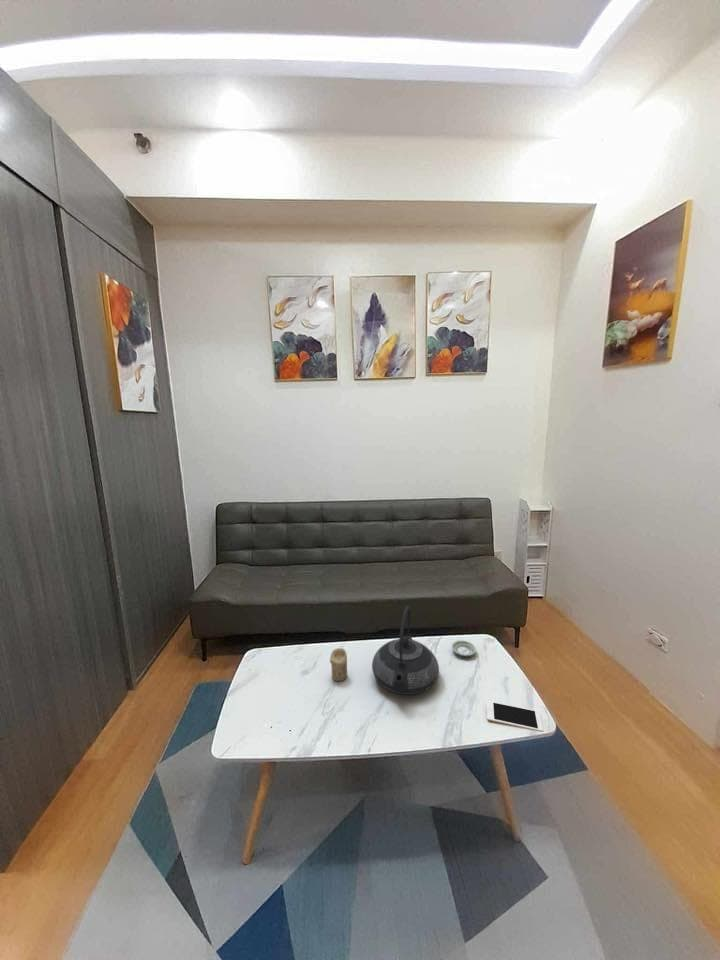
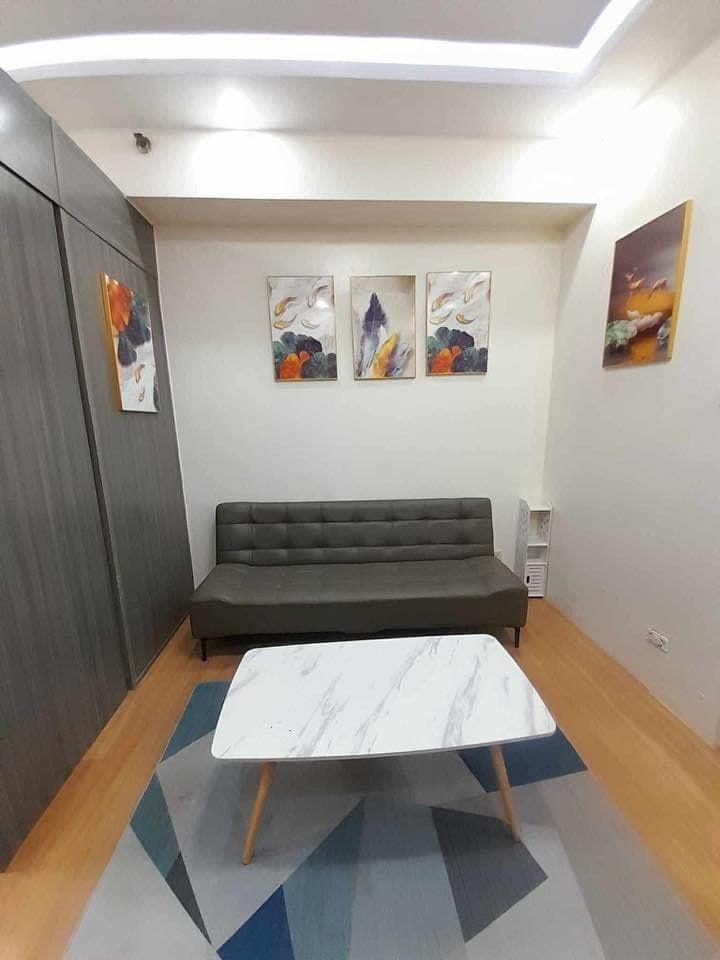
- candle [329,647,348,682]
- saucer [451,639,477,657]
- cell phone [486,700,544,733]
- teapot [371,605,440,696]
